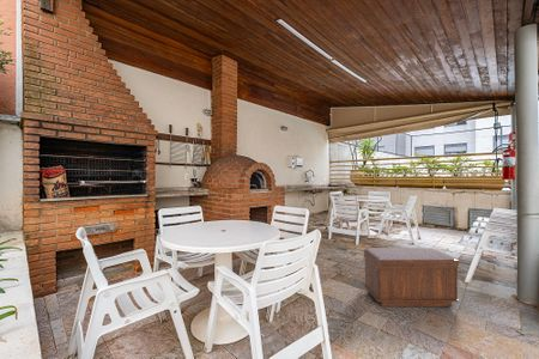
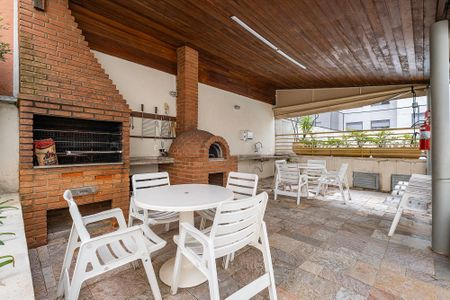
- bench [363,247,460,308]
